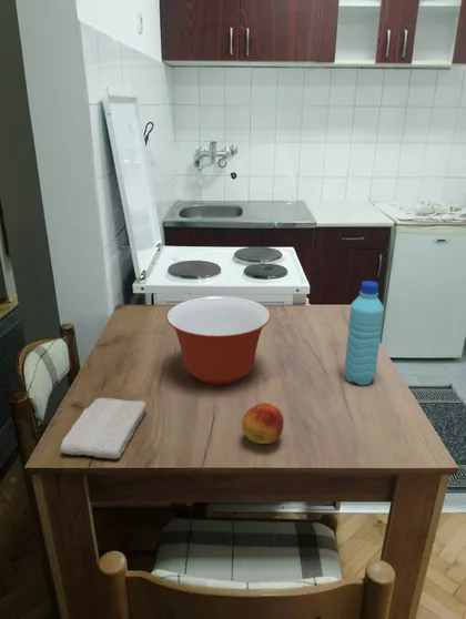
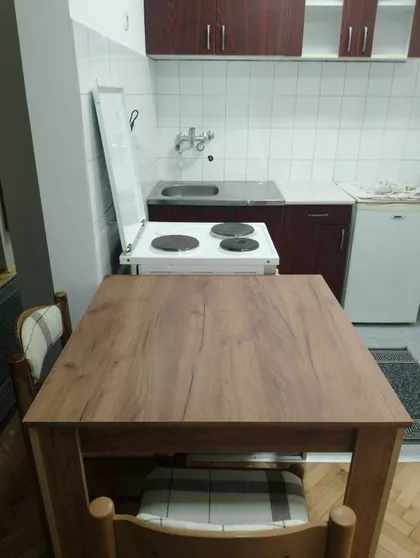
- washcloth [59,397,148,459]
- mixing bowl [165,295,272,385]
- water bottle [343,280,385,386]
- fruit [241,402,285,445]
